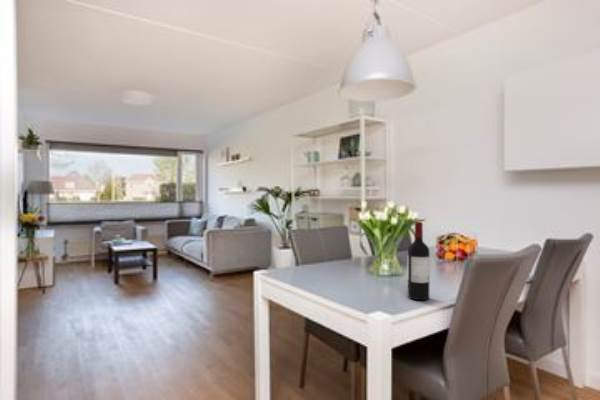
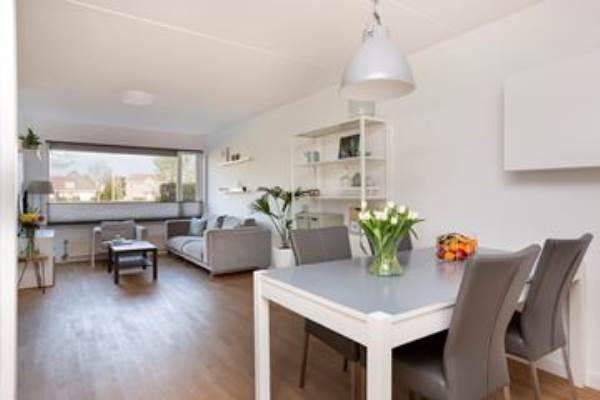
- wine bottle [407,221,431,301]
